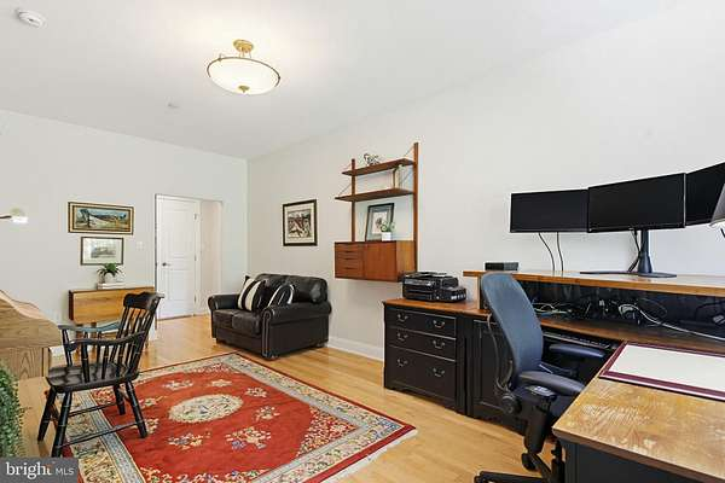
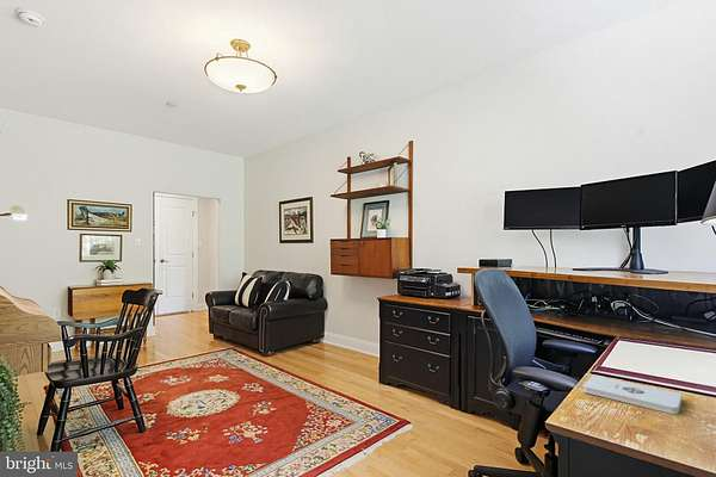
+ notepad [582,373,684,415]
